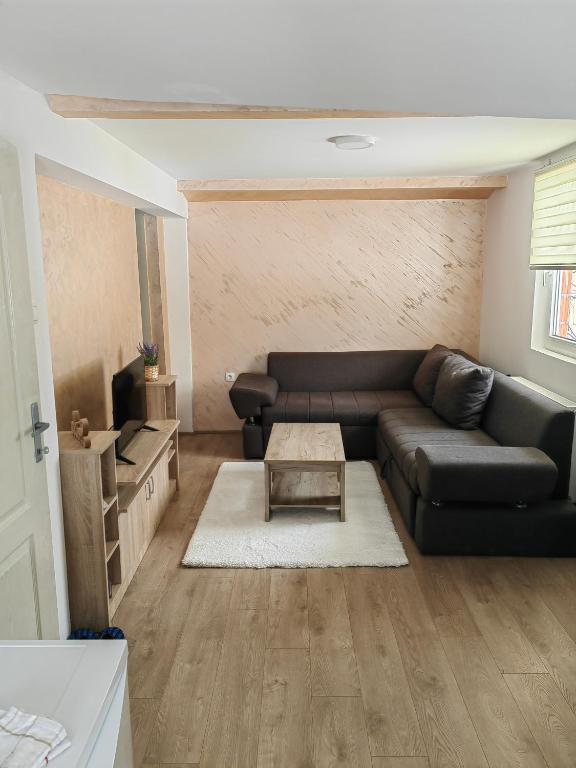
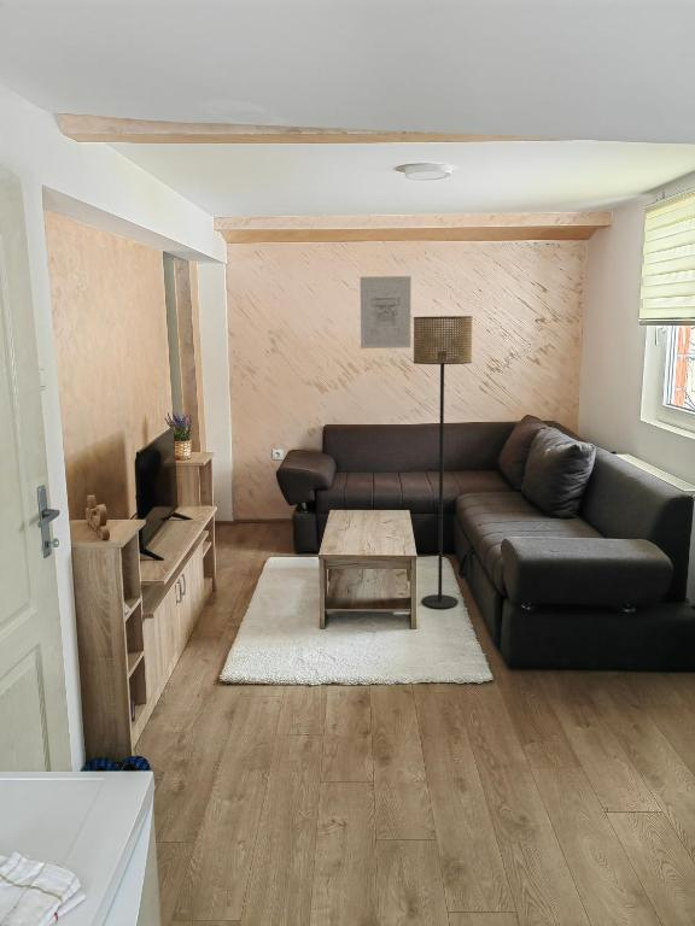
+ floor lamp [413,315,474,610]
+ wall art [360,275,411,350]
